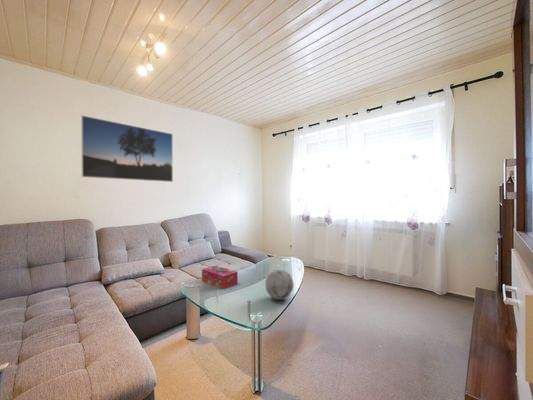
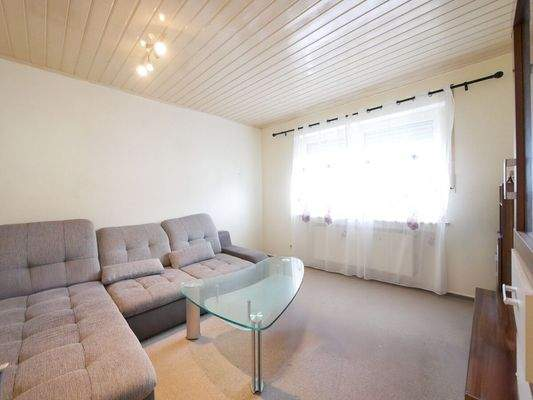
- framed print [80,114,174,183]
- decorative orb [265,269,295,301]
- tissue box [201,265,239,290]
